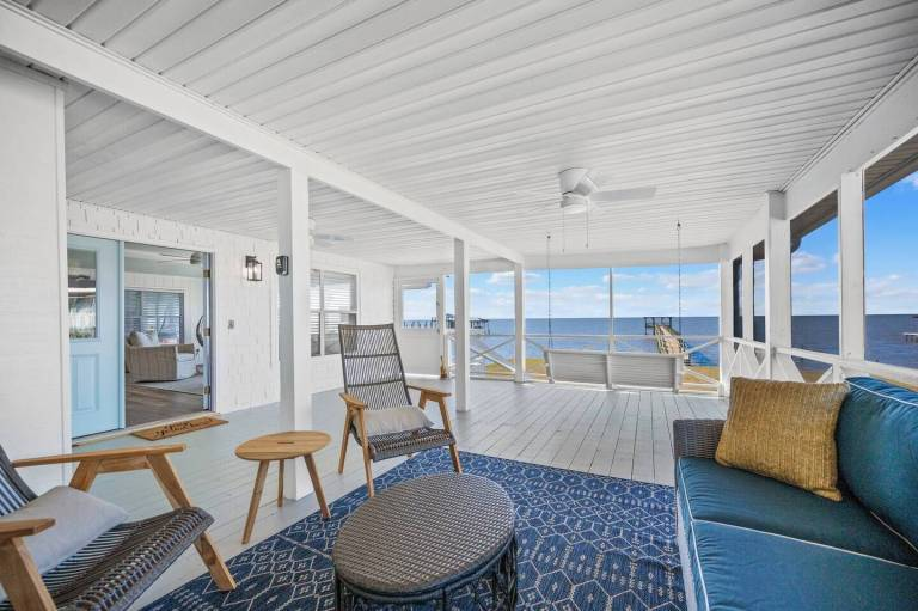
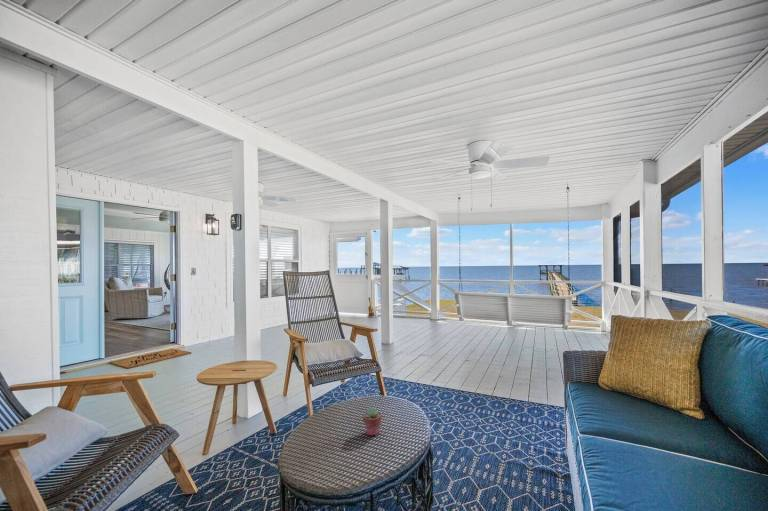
+ potted succulent [362,407,383,437]
